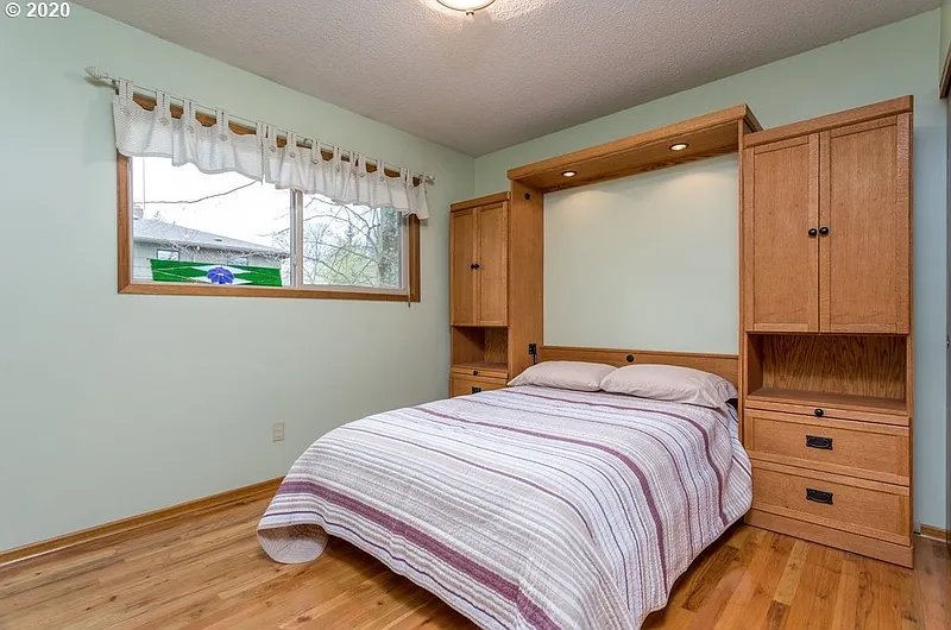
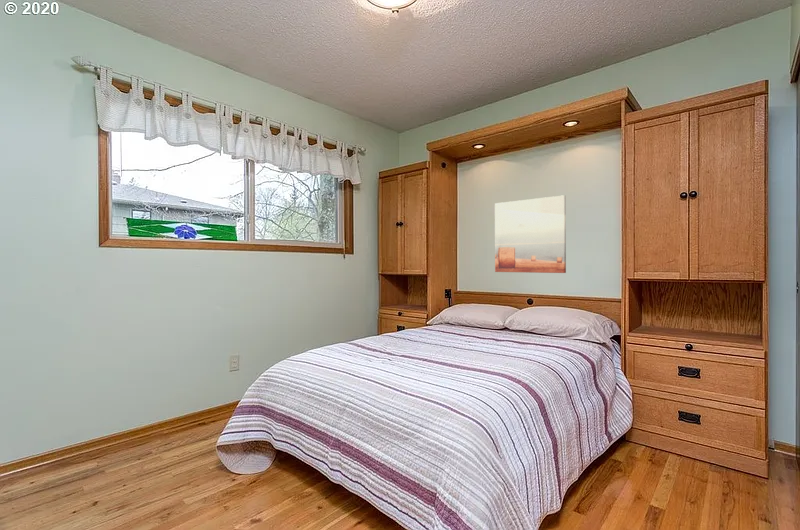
+ wall art [494,194,567,274]
